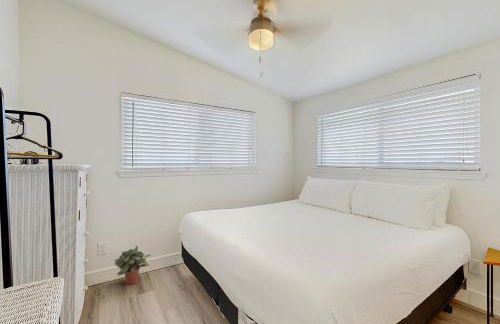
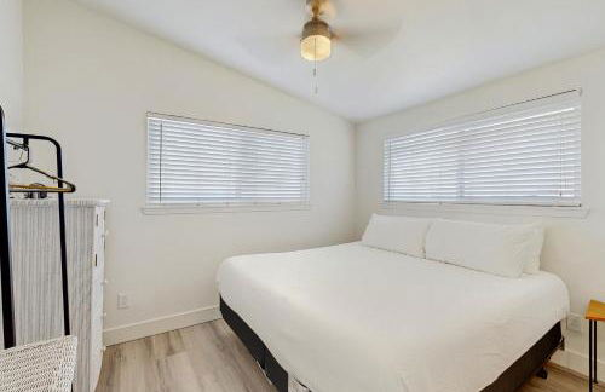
- potted plant [113,245,152,286]
